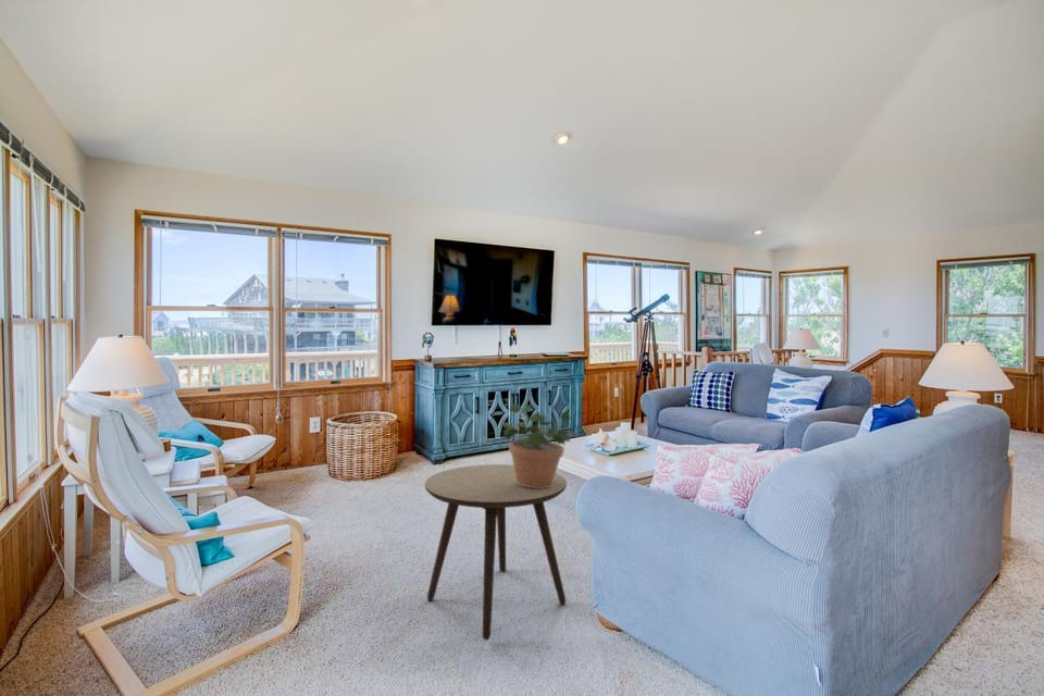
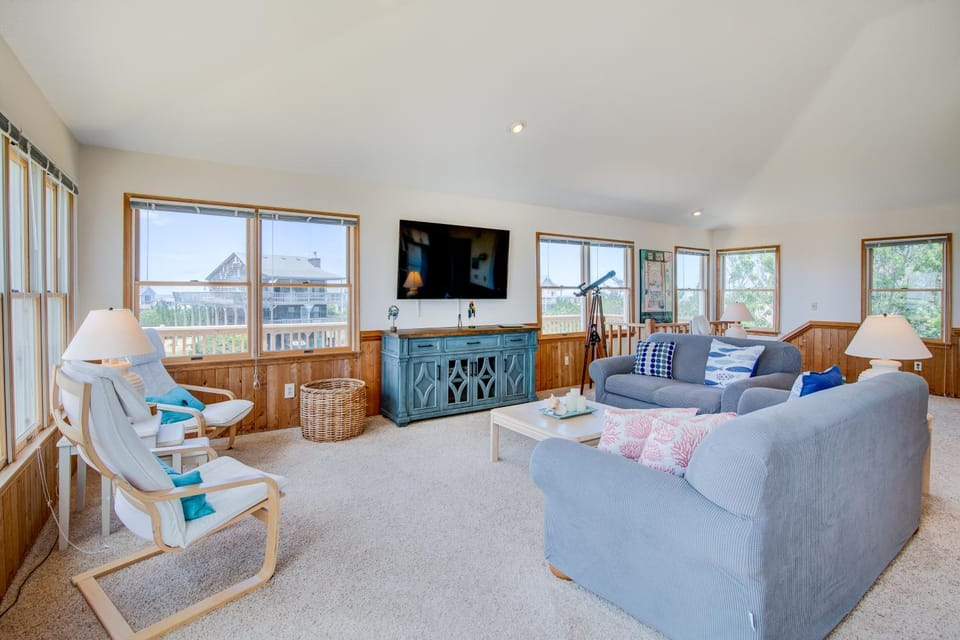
- potted plant [500,402,575,488]
- side table [424,463,568,641]
